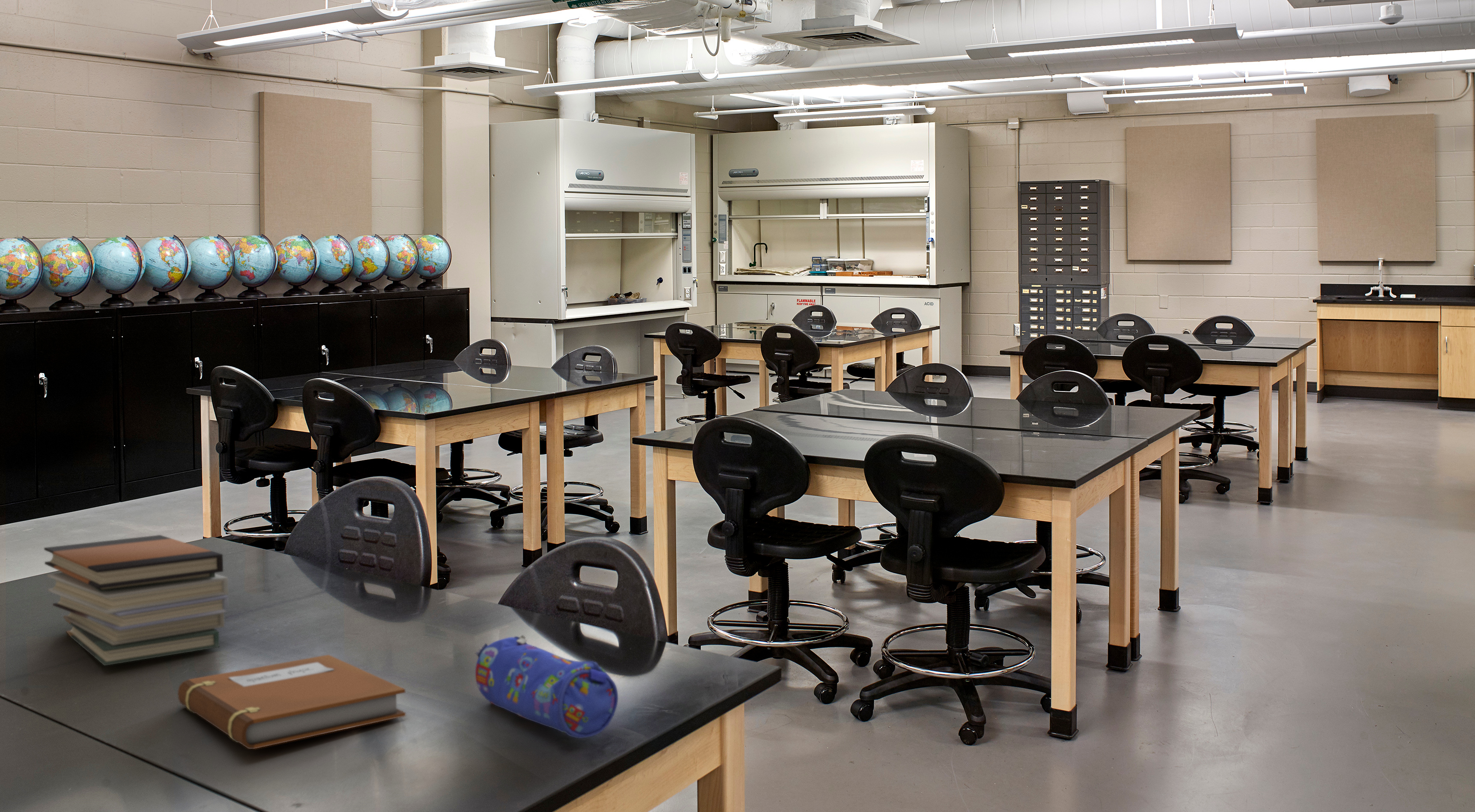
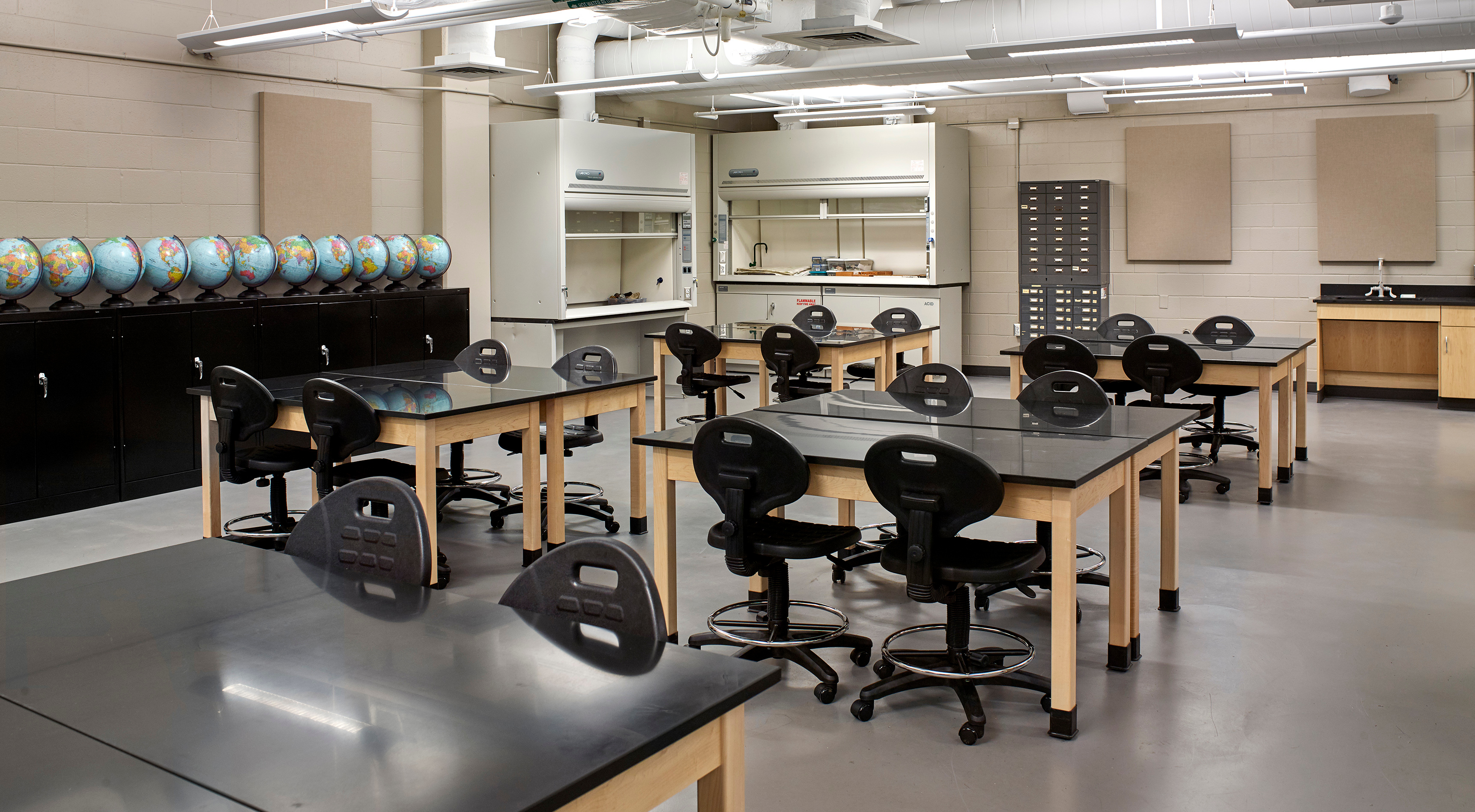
- pencil case [475,634,618,739]
- book stack [44,534,229,666]
- notebook [177,654,406,749]
